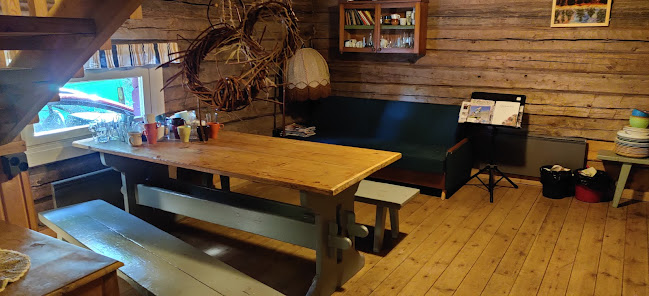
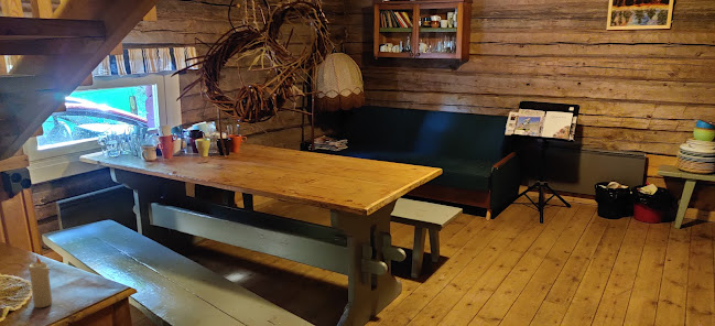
+ candle [28,254,53,308]
